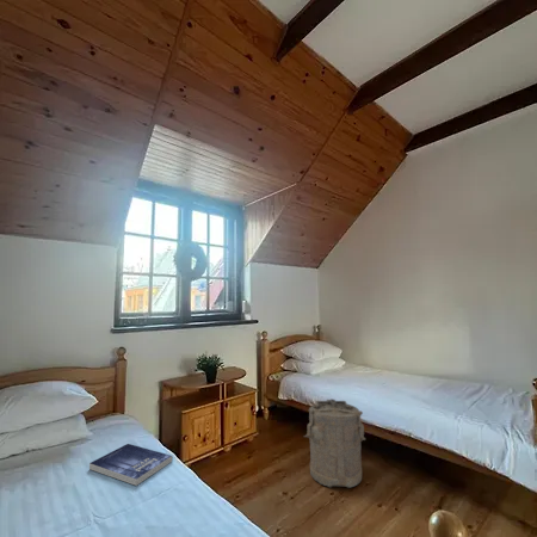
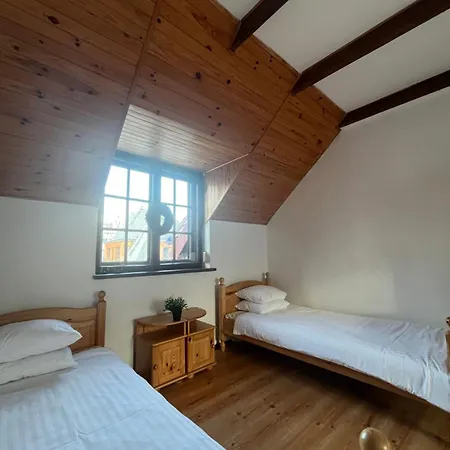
- book [88,443,174,487]
- laundry hamper [303,397,366,489]
